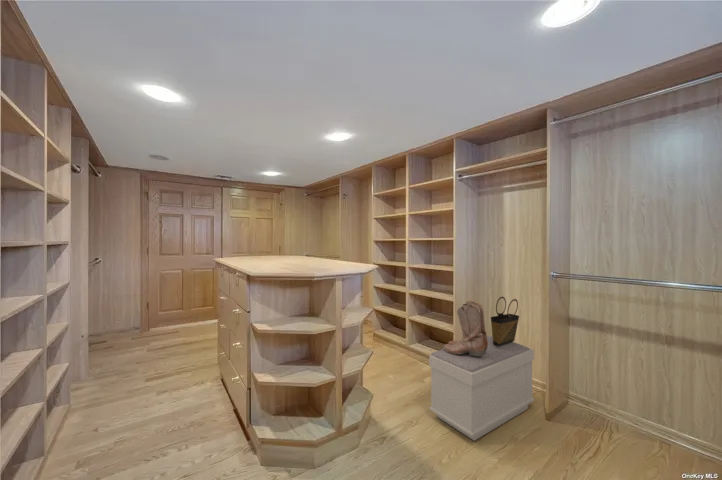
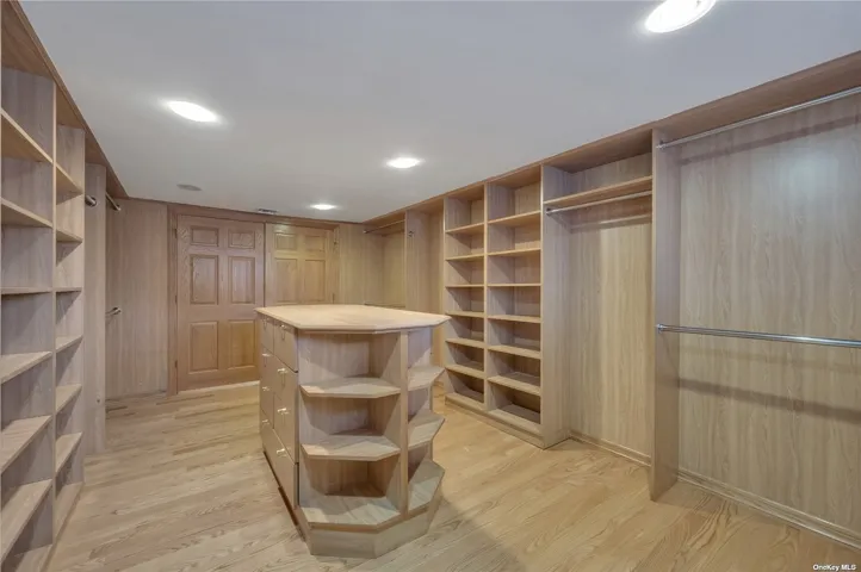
- bench [428,335,535,442]
- boots [442,299,488,356]
- handbag [490,296,520,346]
